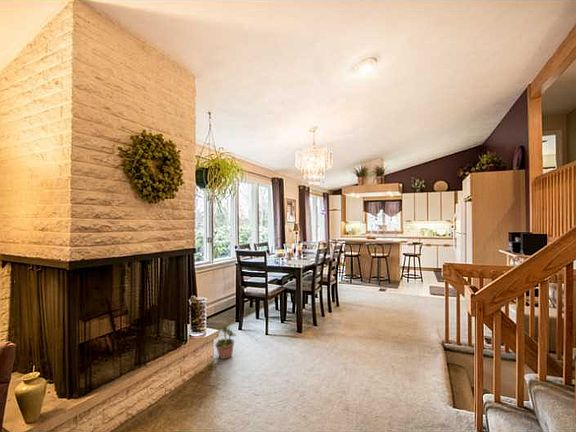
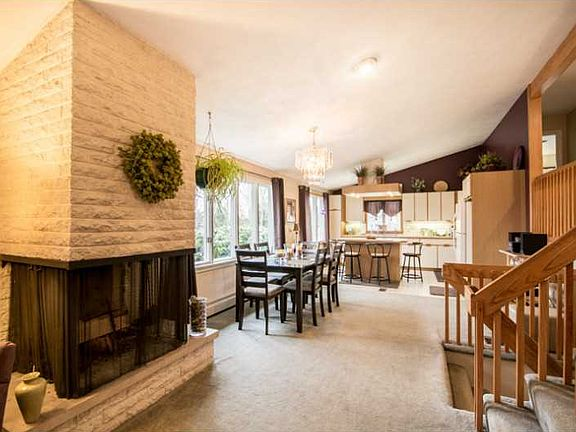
- potted plant [214,321,237,360]
